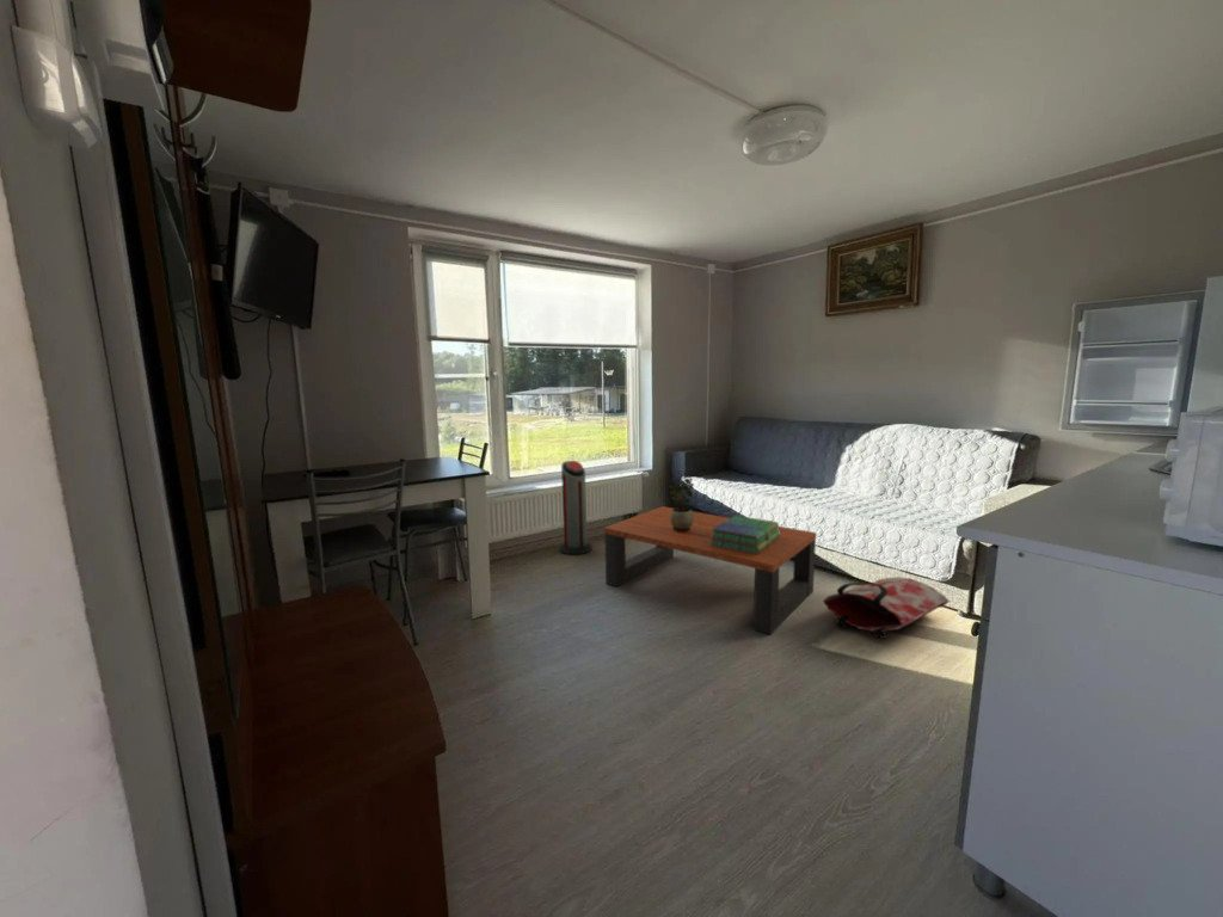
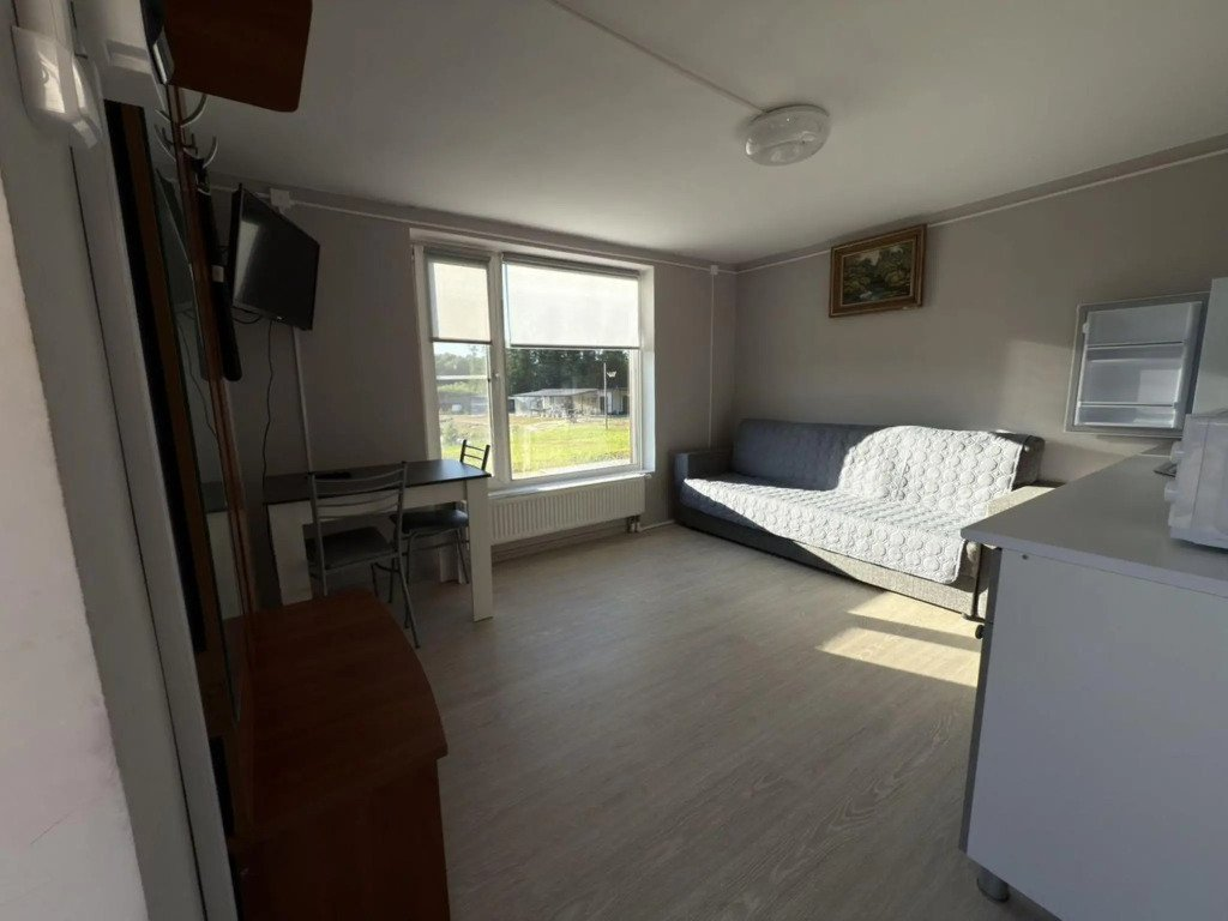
- stack of books [711,515,780,554]
- coffee table [603,505,818,636]
- potted plant [669,473,695,531]
- bag [822,576,951,640]
- air purifier [559,460,594,556]
